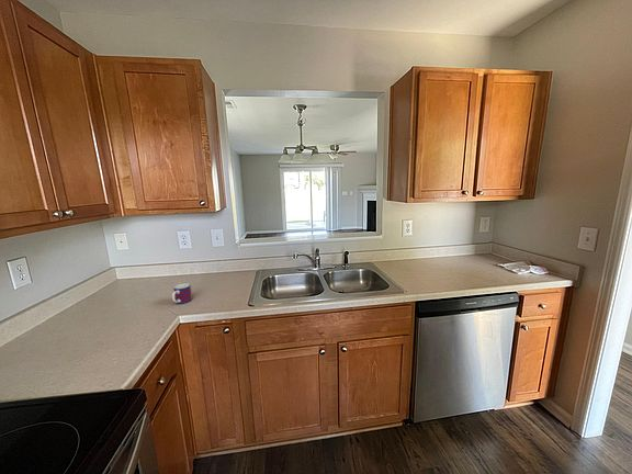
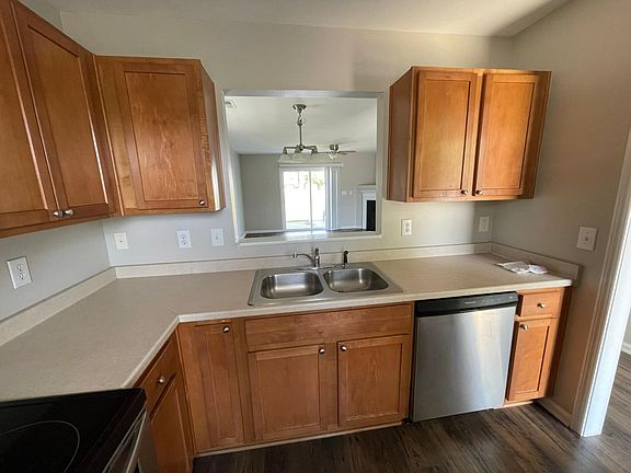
- mug [171,282,193,305]
